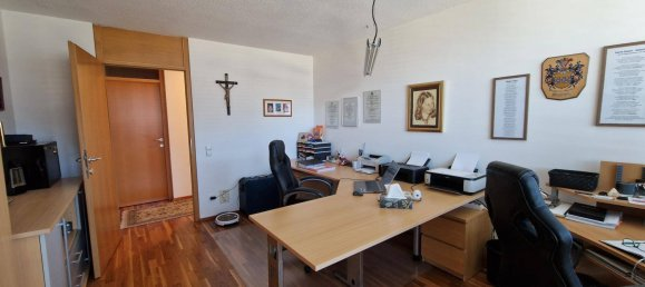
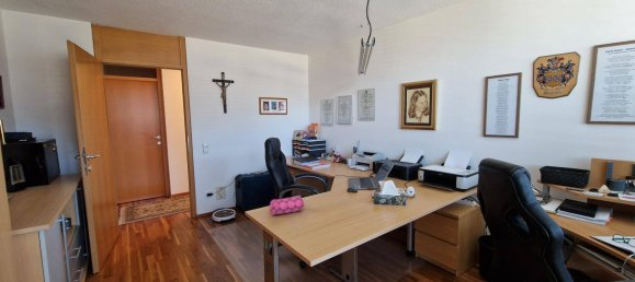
+ pencil case [269,193,305,216]
